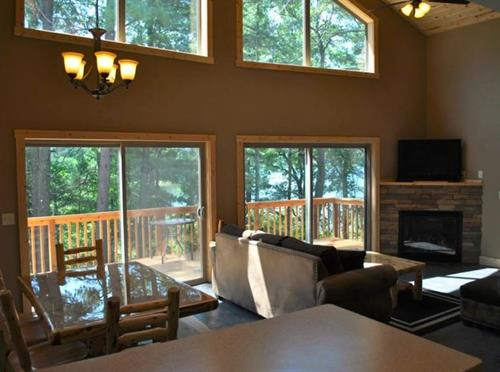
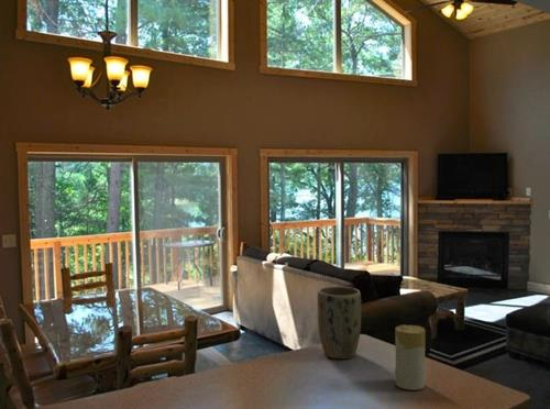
+ plant pot [317,286,362,360]
+ candle [394,324,427,391]
